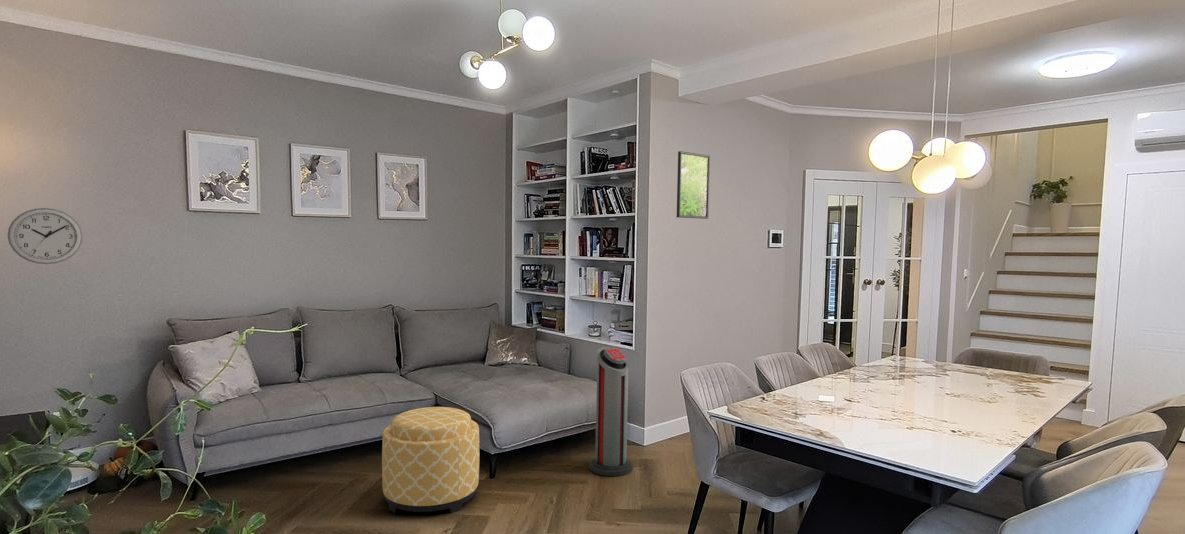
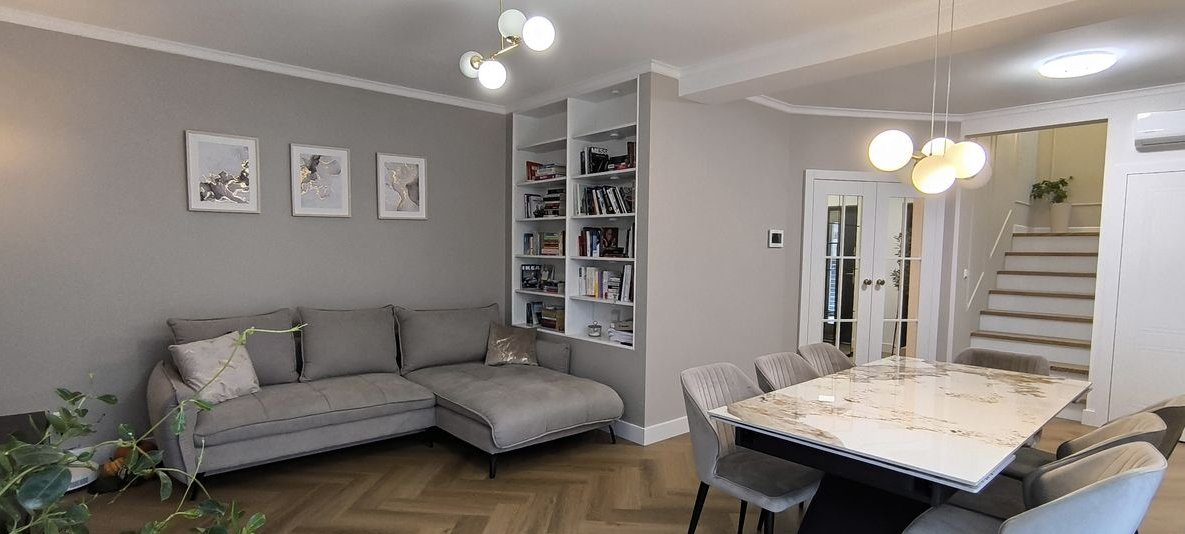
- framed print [676,150,711,220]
- air purifier [588,346,634,477]
- wall clock [6,207,84,265]
- ottoman [381,406,480,514]
